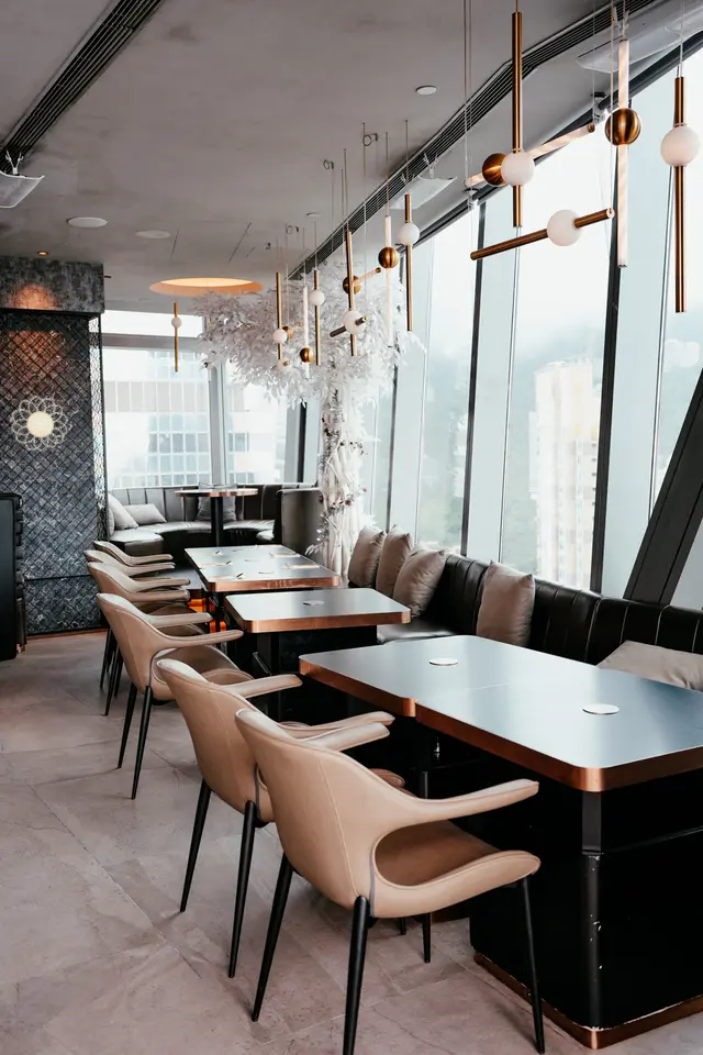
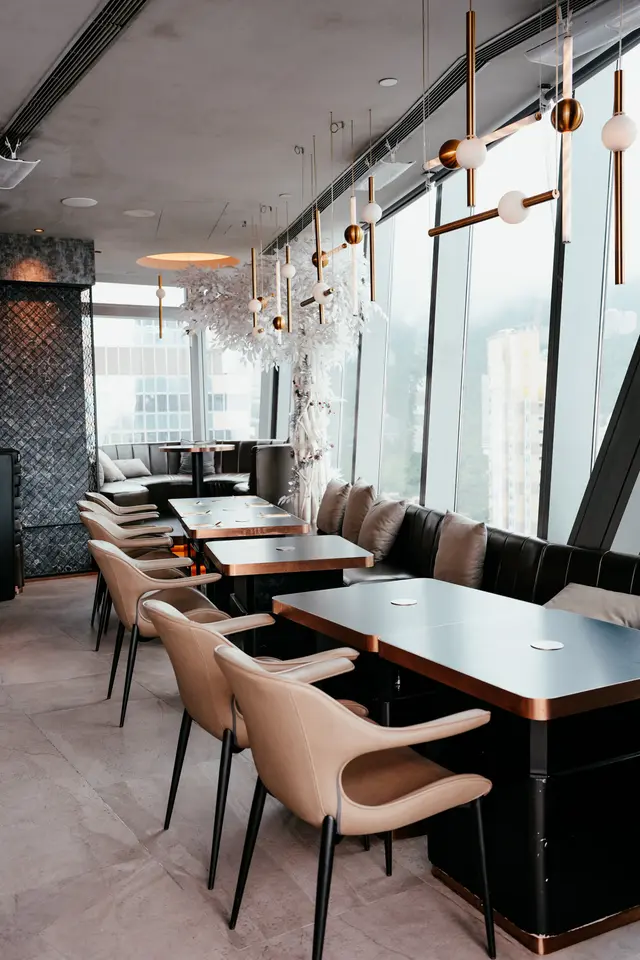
- decorative wall piece [11,396,69,452]
